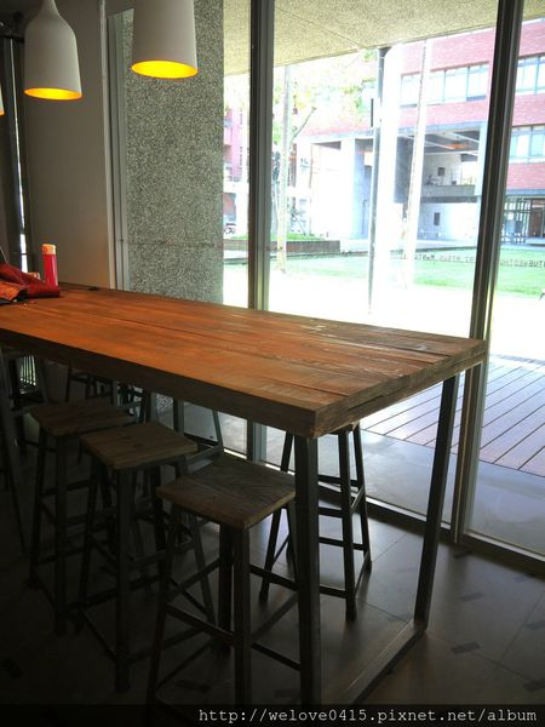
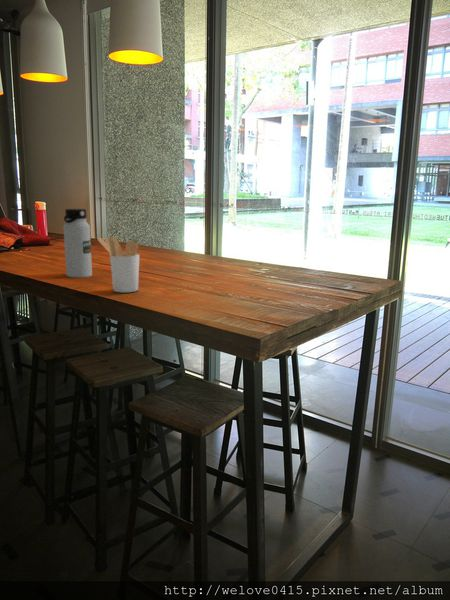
+ water bottle [62,208,93,278]
+ utensil holder [97,236,140,293]
